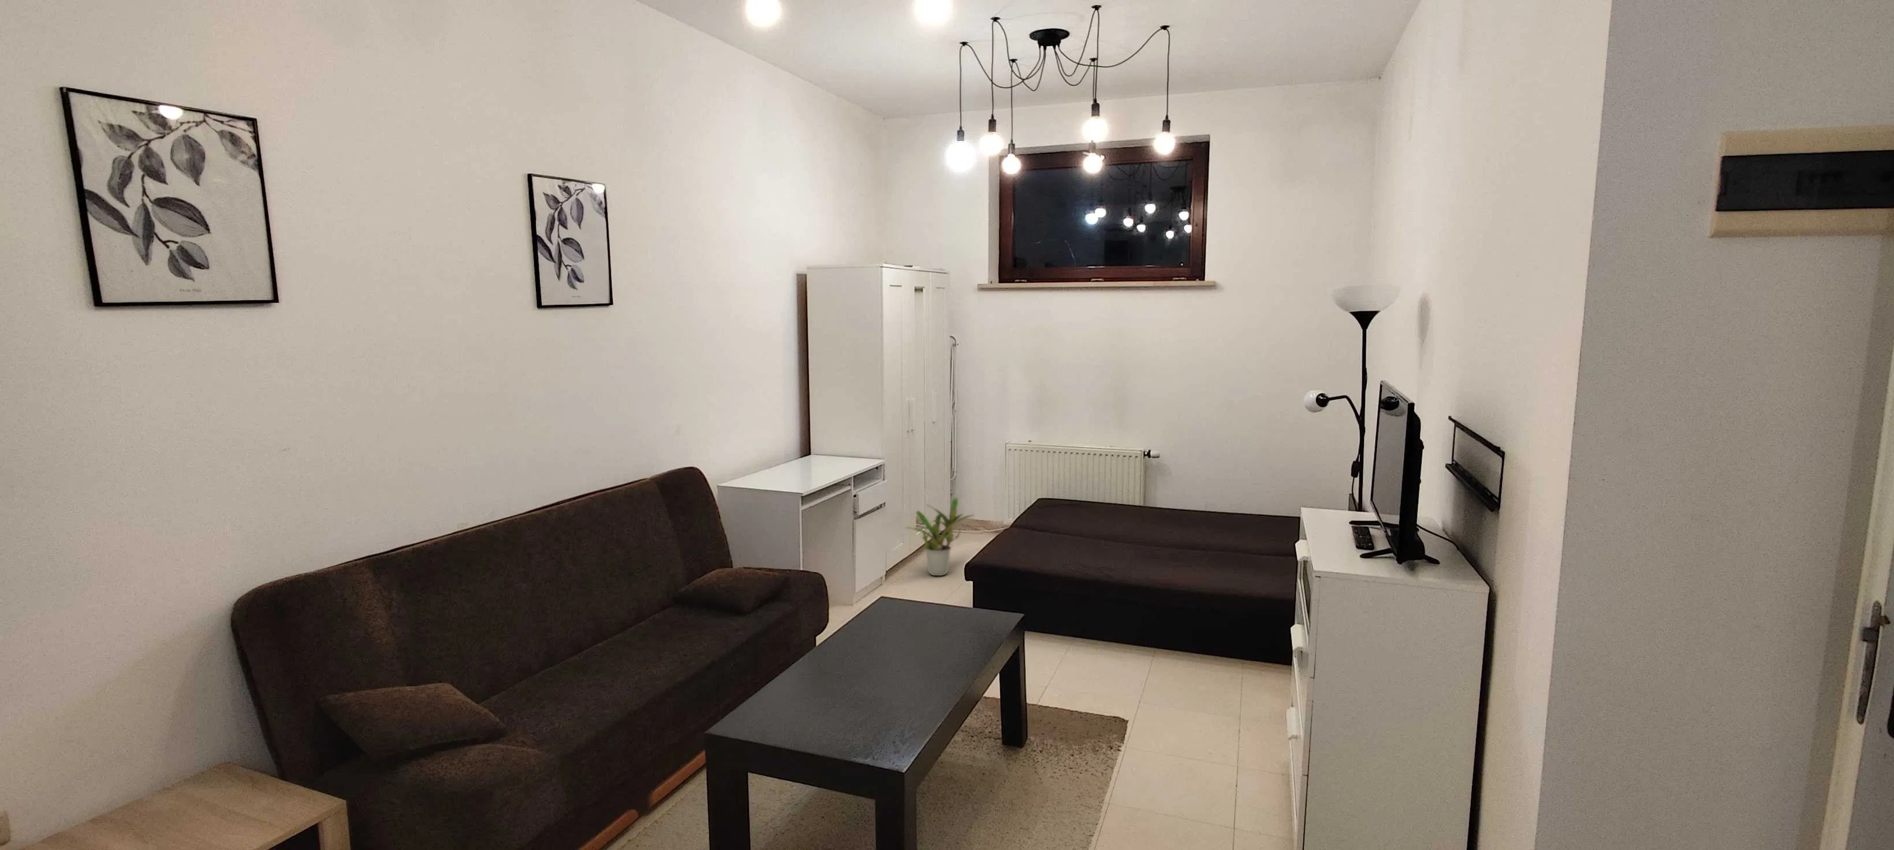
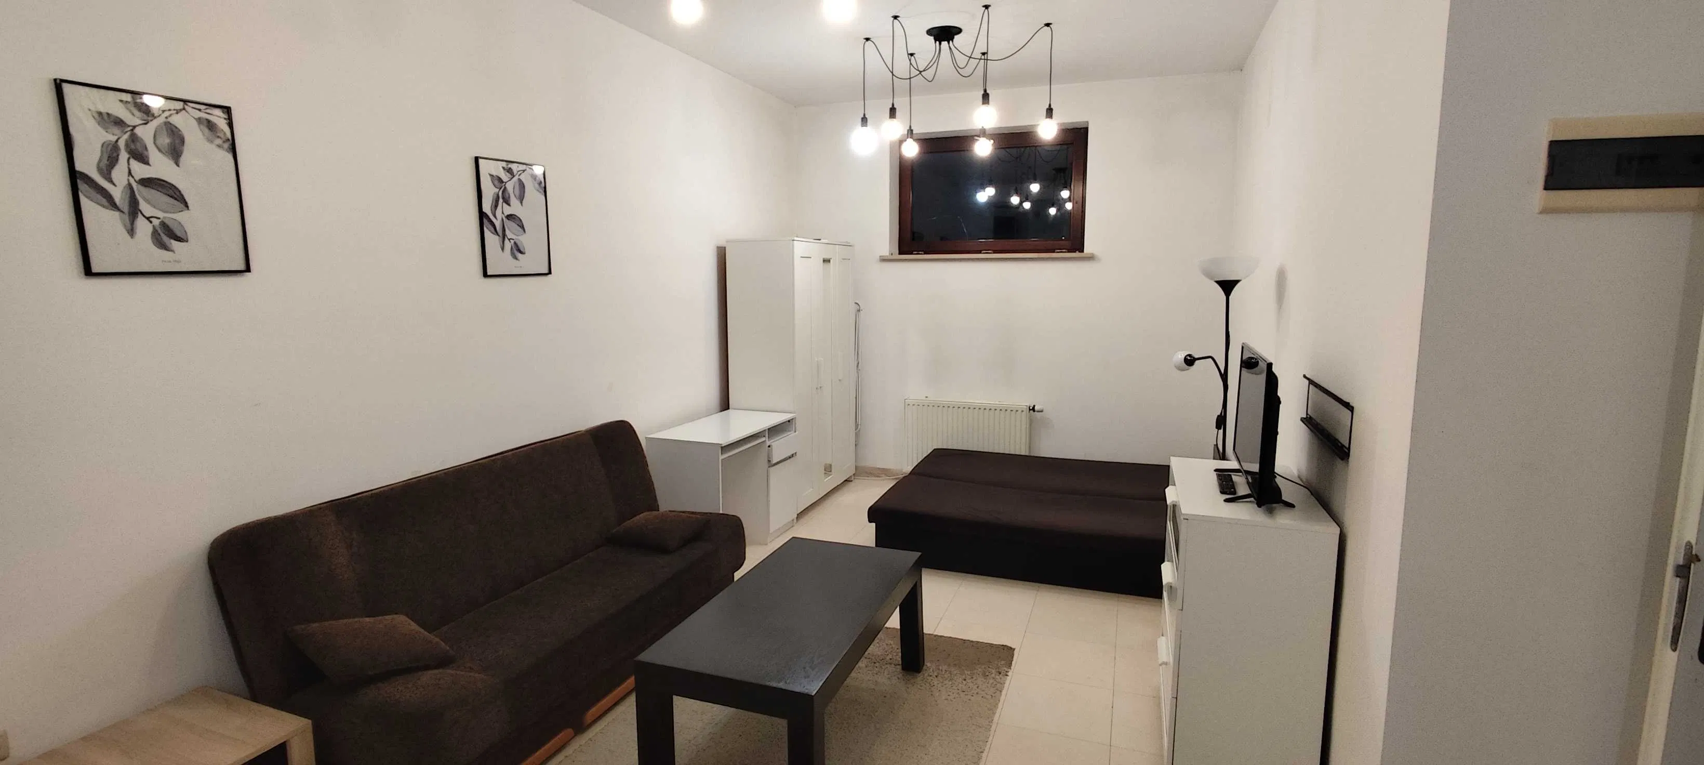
- potted plant [904,496,975,576]
